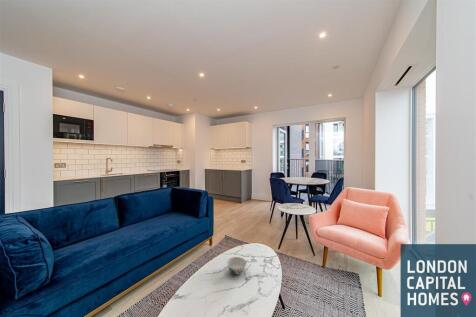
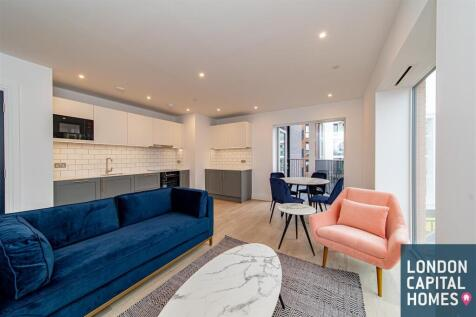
- chinaware [226,256,247,275]
